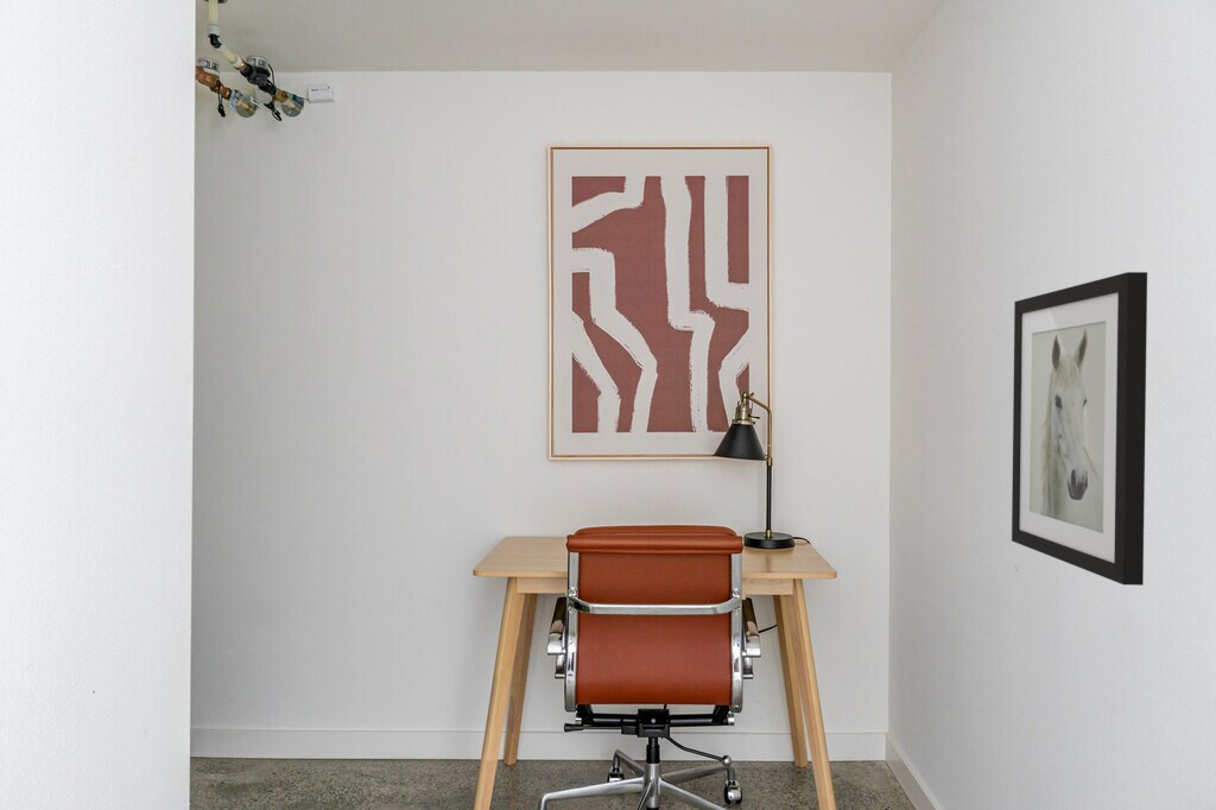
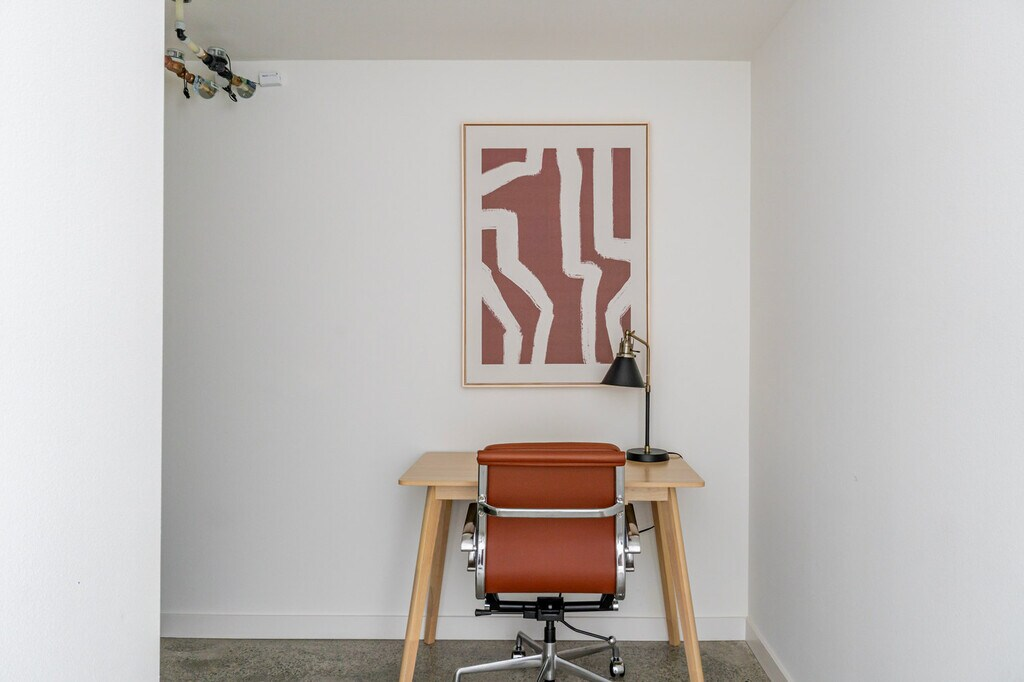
- wall art [1011,271,1148,587]
